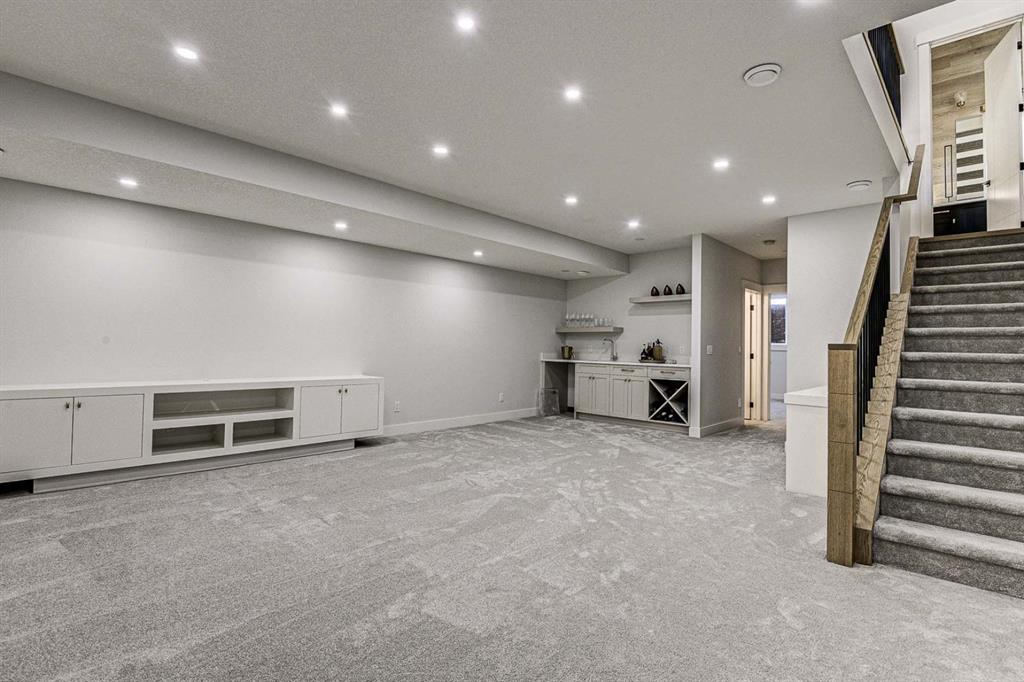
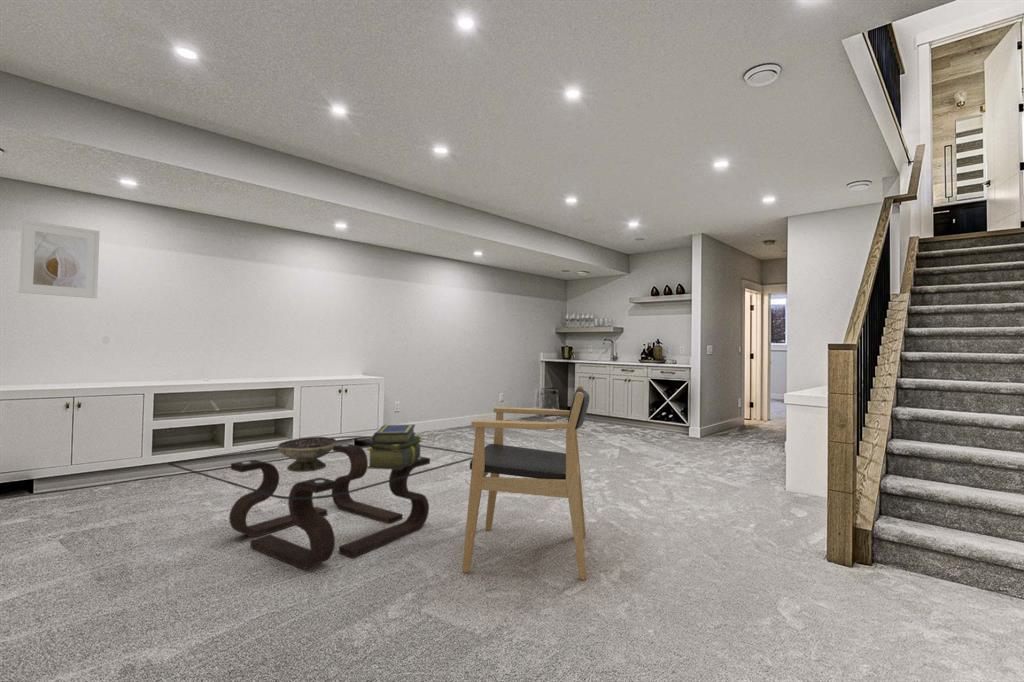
+ stack of books [366,423,423,471]
+ coffee table [167,435,473,570]
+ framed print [18,219,101,299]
+ armchair [461,384,591,581]
+ decorative bowl [276,436,337,473]
